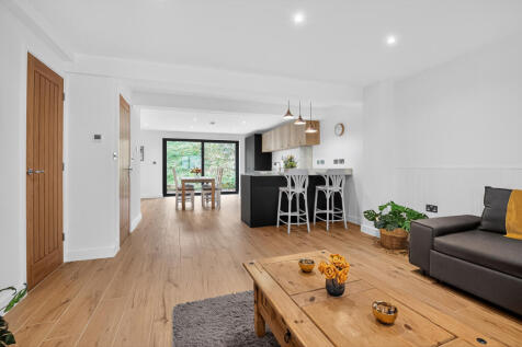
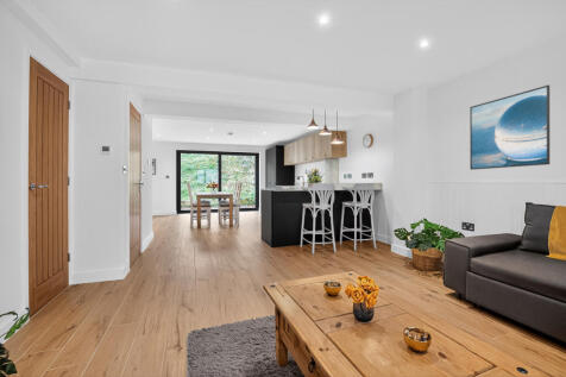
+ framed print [468,84,551,171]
